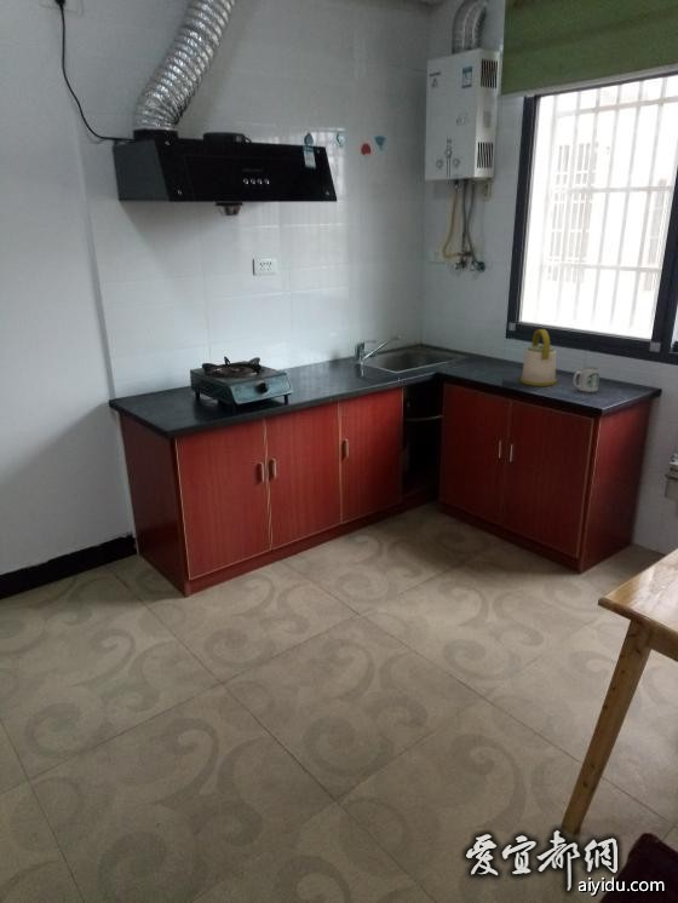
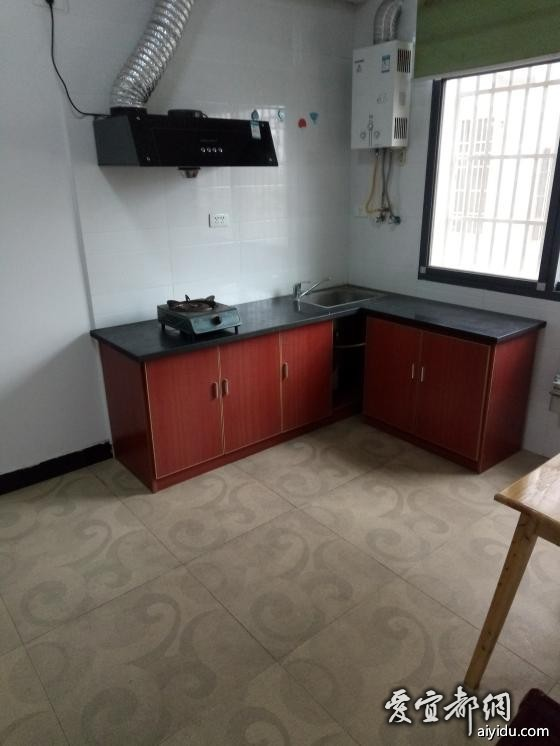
- kettle [518,328,558,387]
- mug [571,366,602,393]
